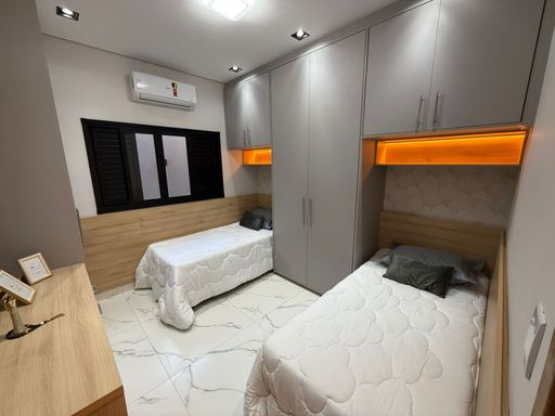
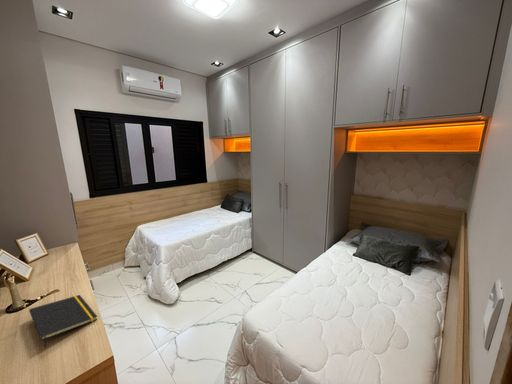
+ notepad [28,294,98,350]
